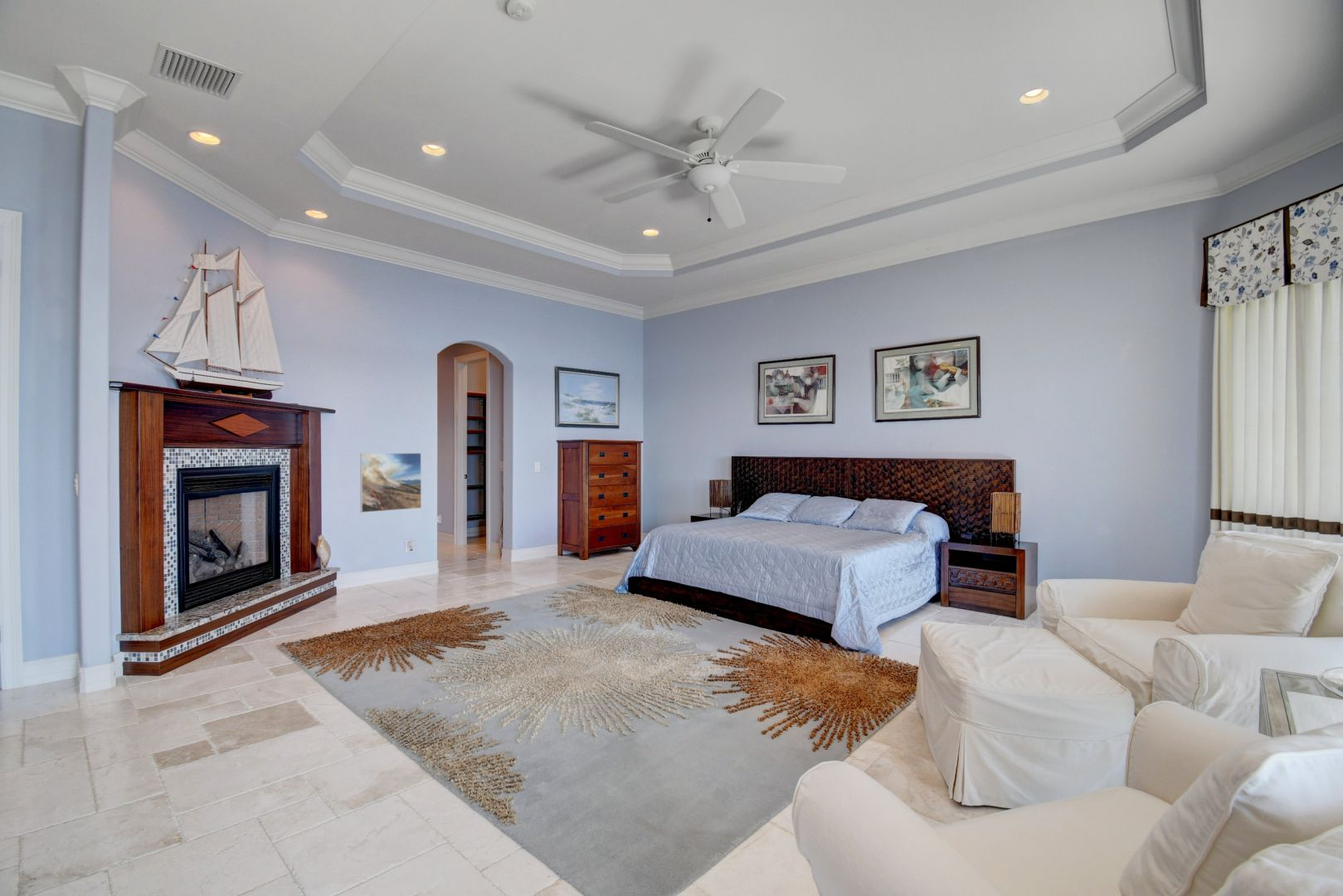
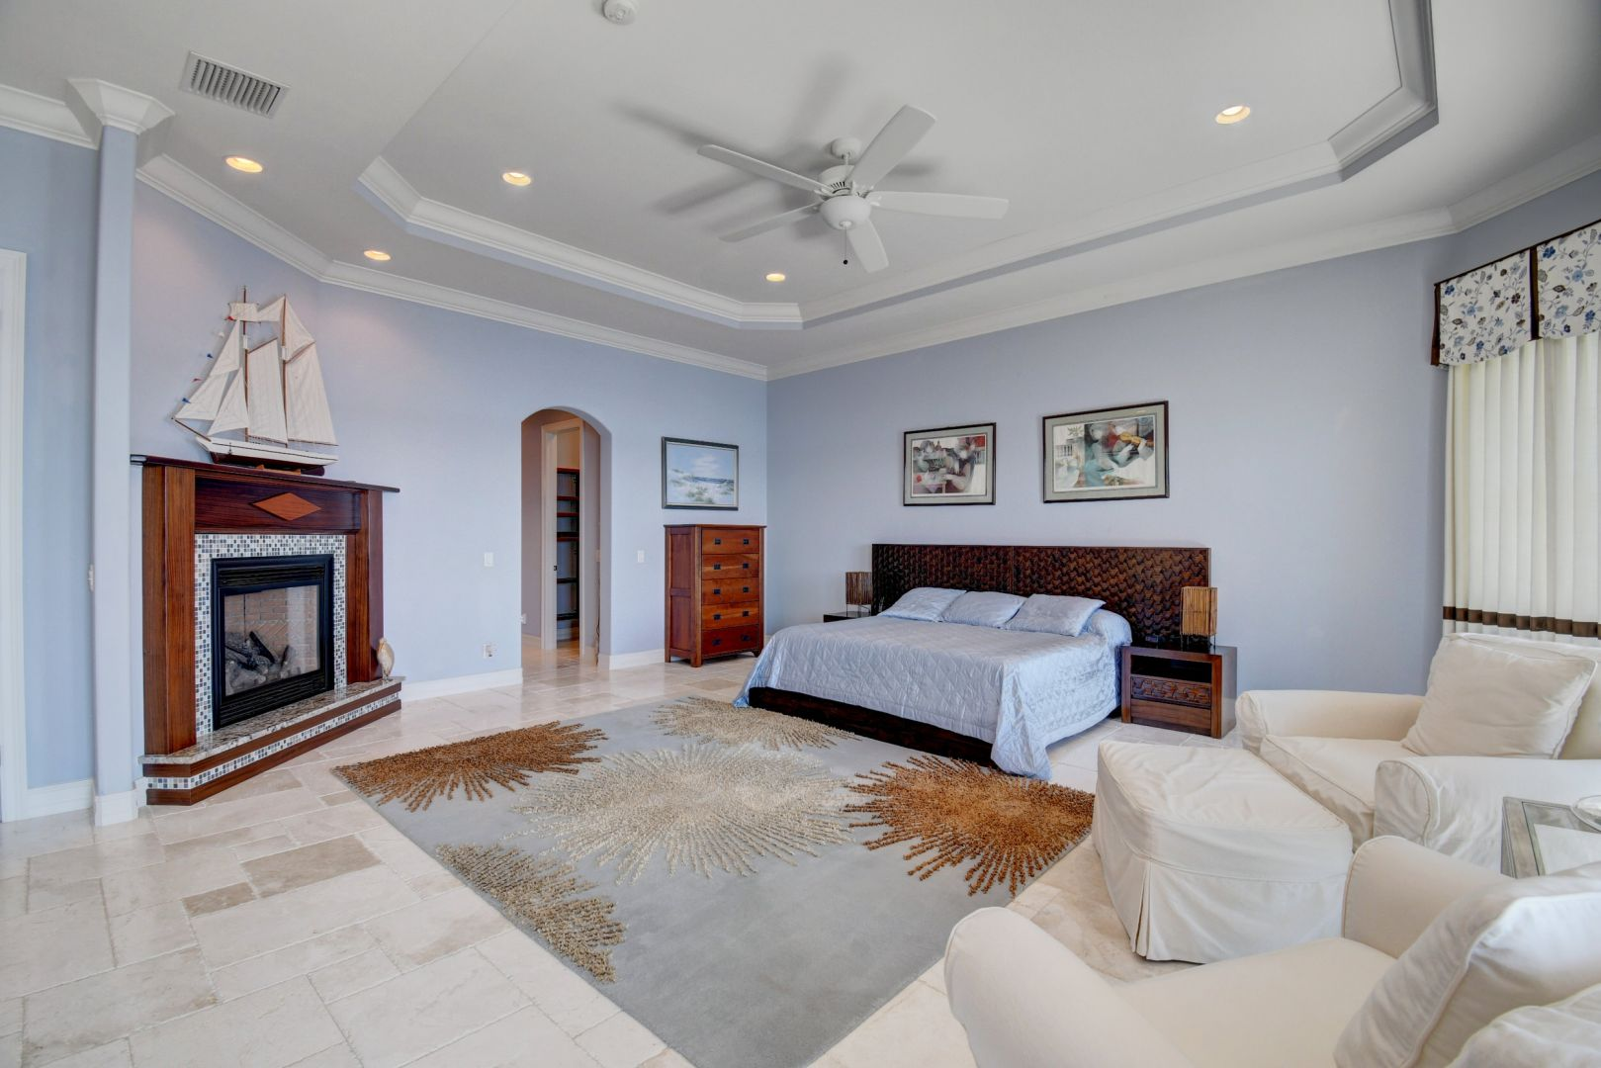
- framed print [359,452,422,514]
